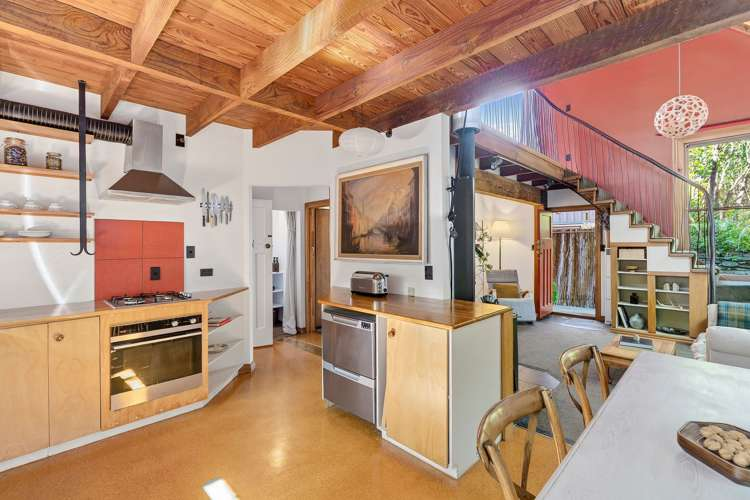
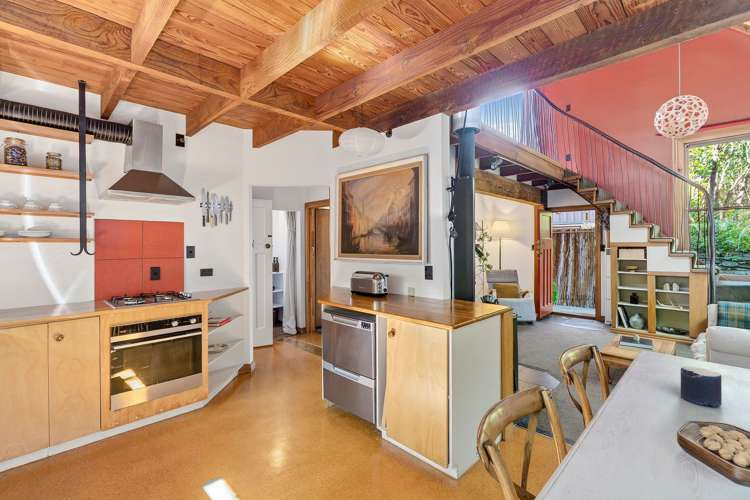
+ candle [680,366,723,408]
